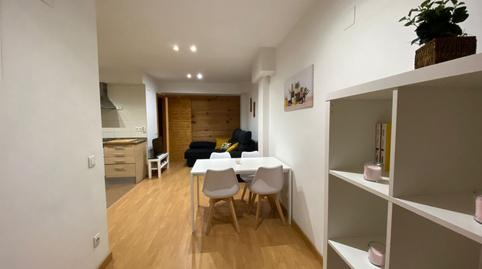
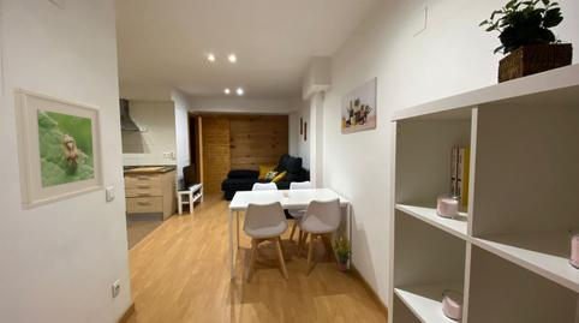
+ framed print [12,85,106,211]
+ potted plant [332,235,354,273]
